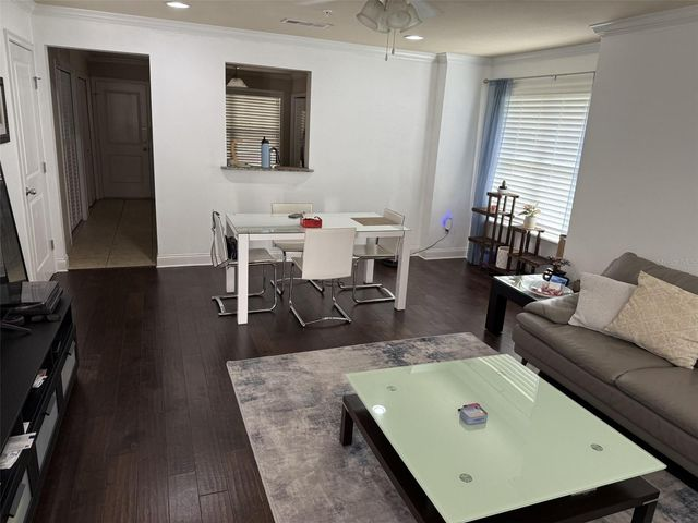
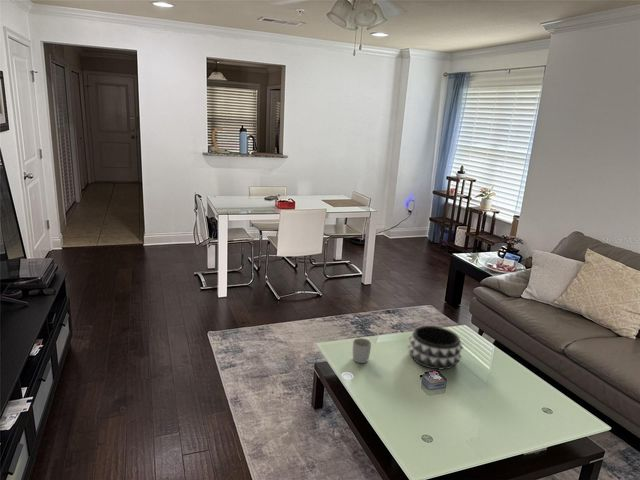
+ mug [352,337,372,364]
+ decorative bowl [407,325,464,370]
